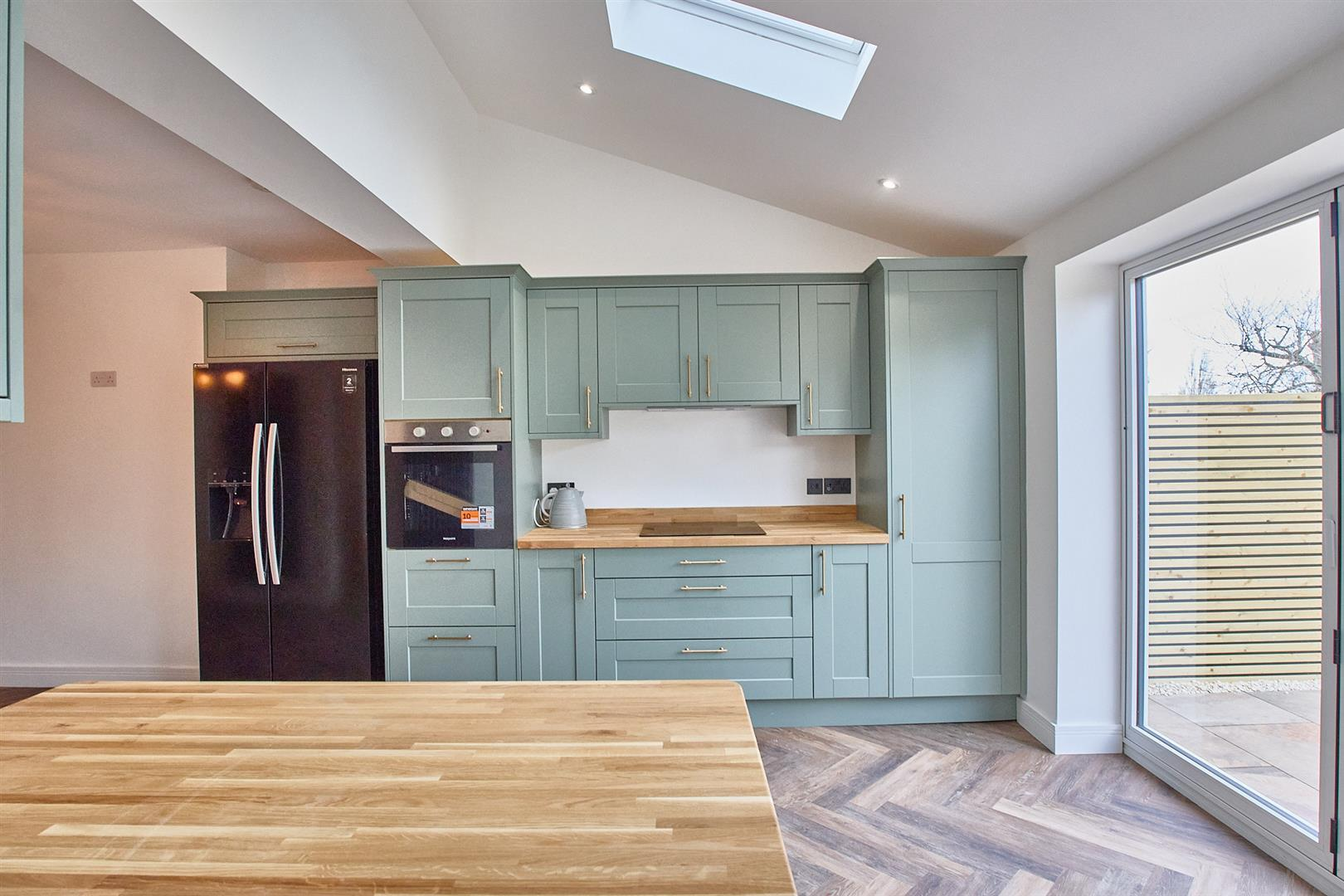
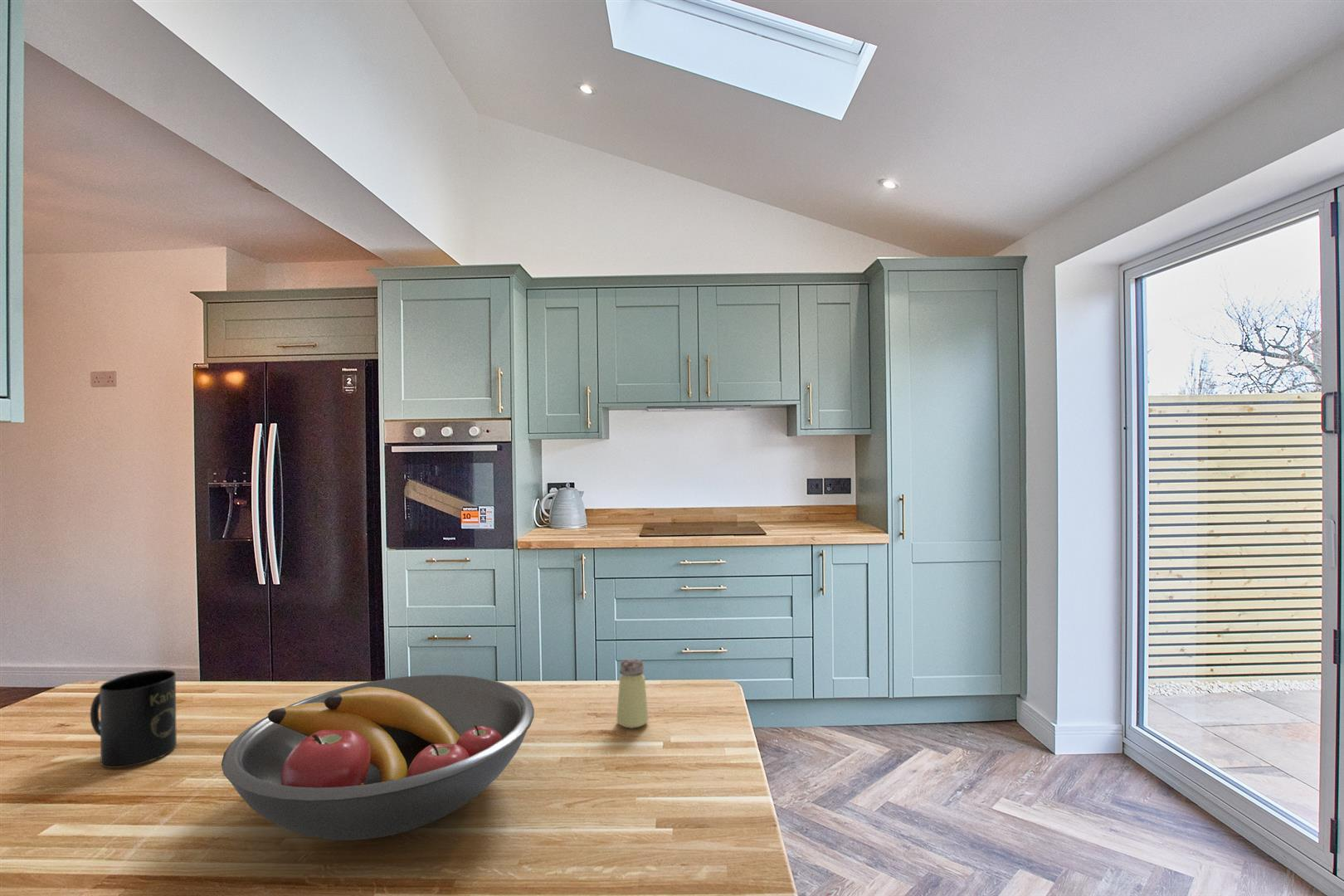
+ fruit bowl [221,674,535,841]
+ mug [90,669,178,769]
+ saltshaker [616,658,649,729]
